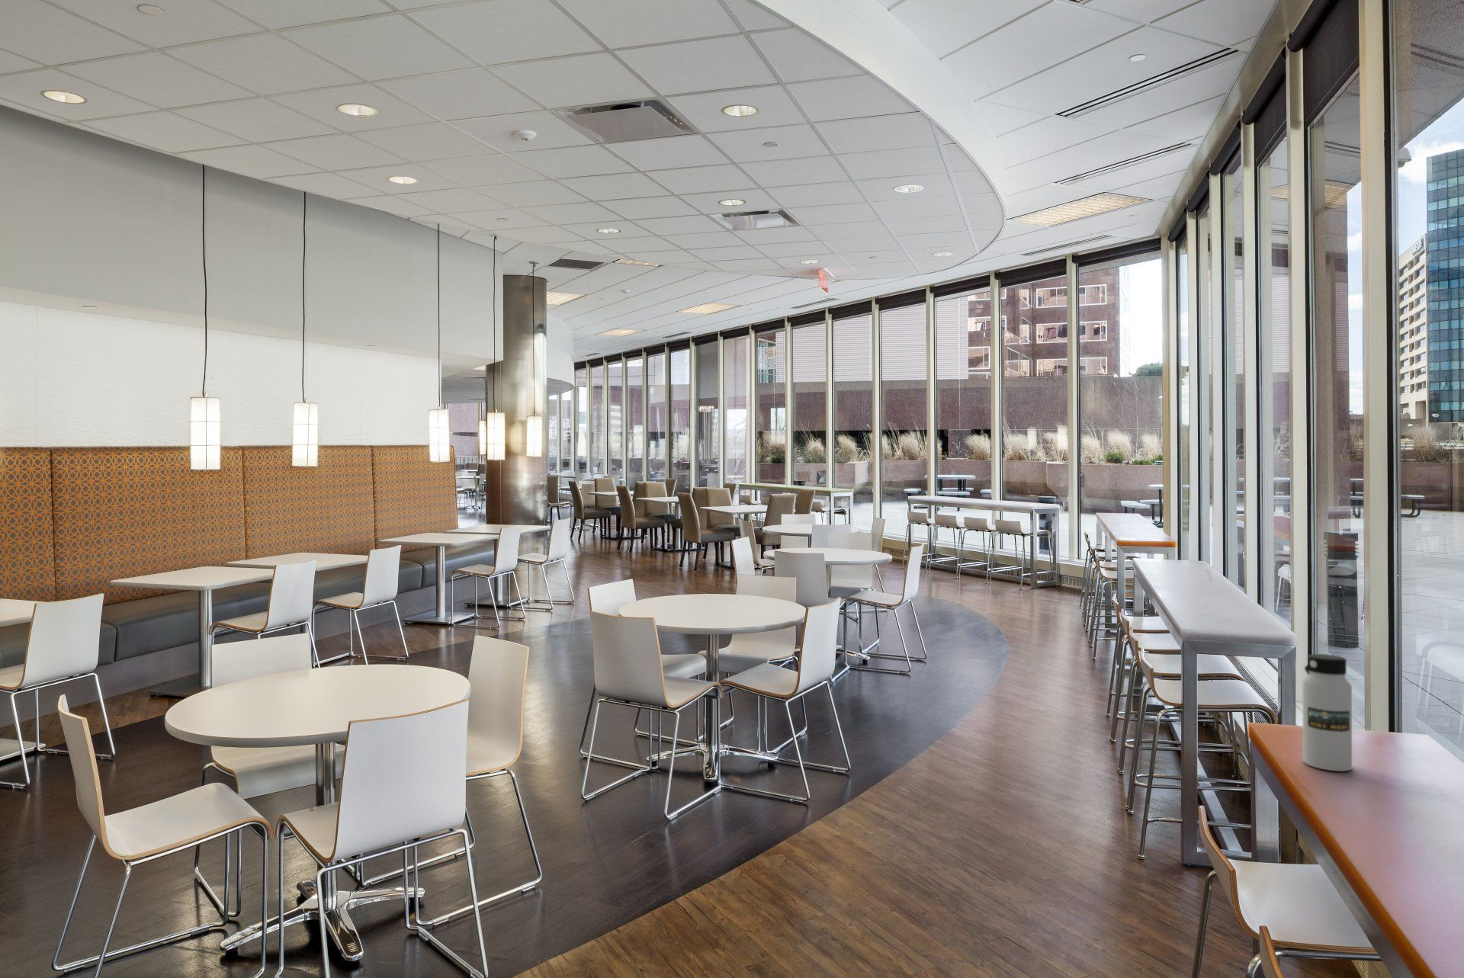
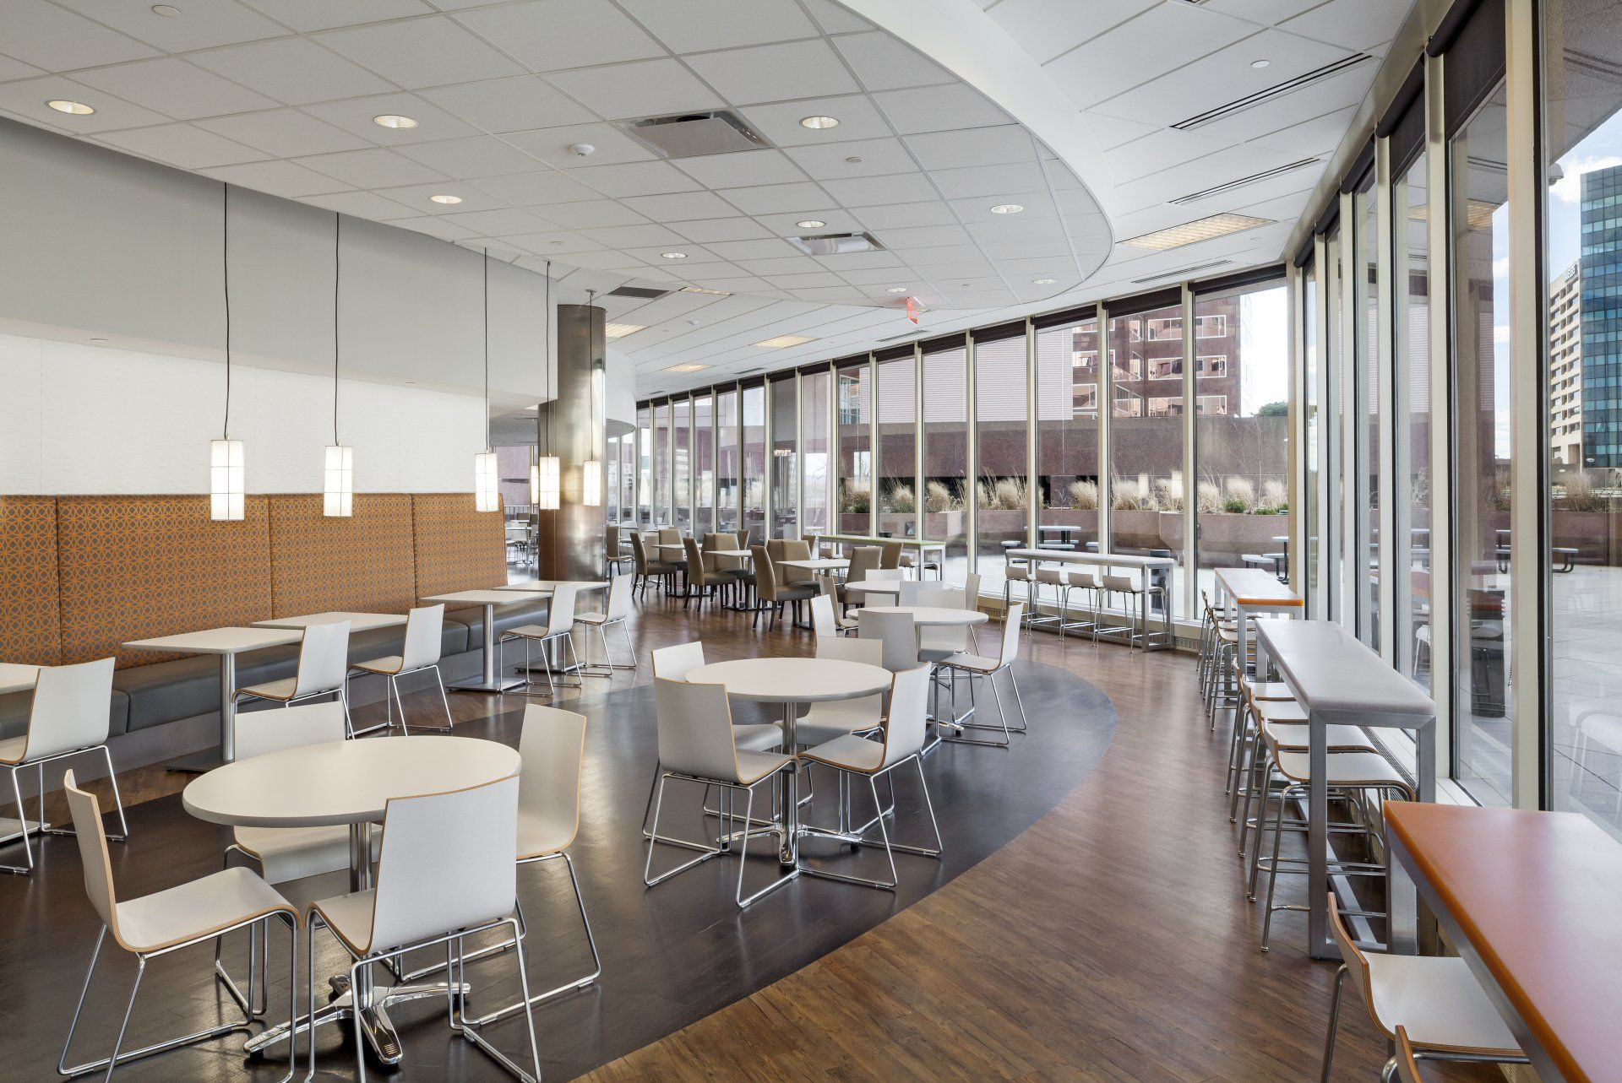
- water bottle [1301,653,1353,772]
